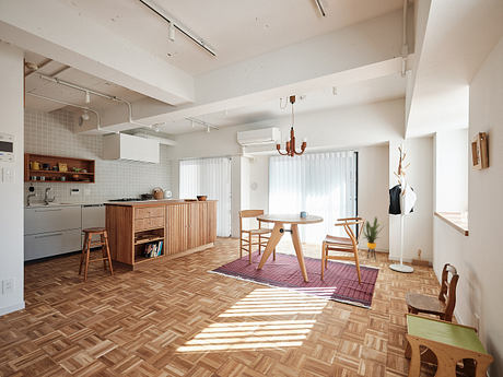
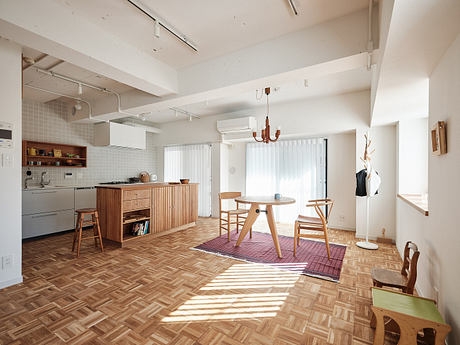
- house plant [361,215,388,260]
